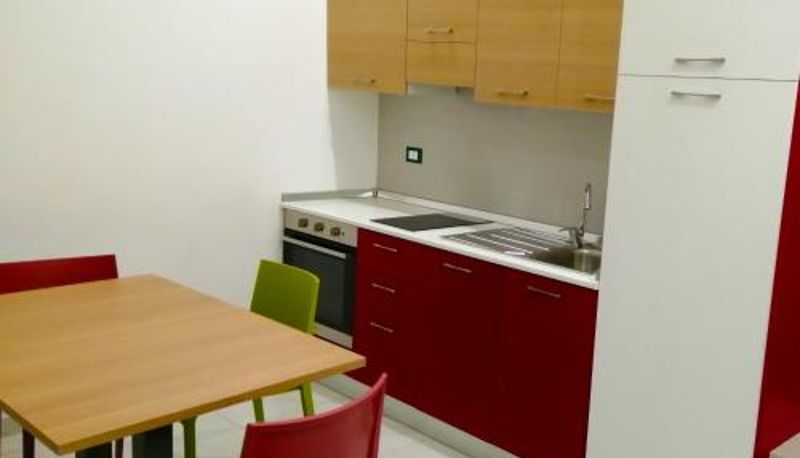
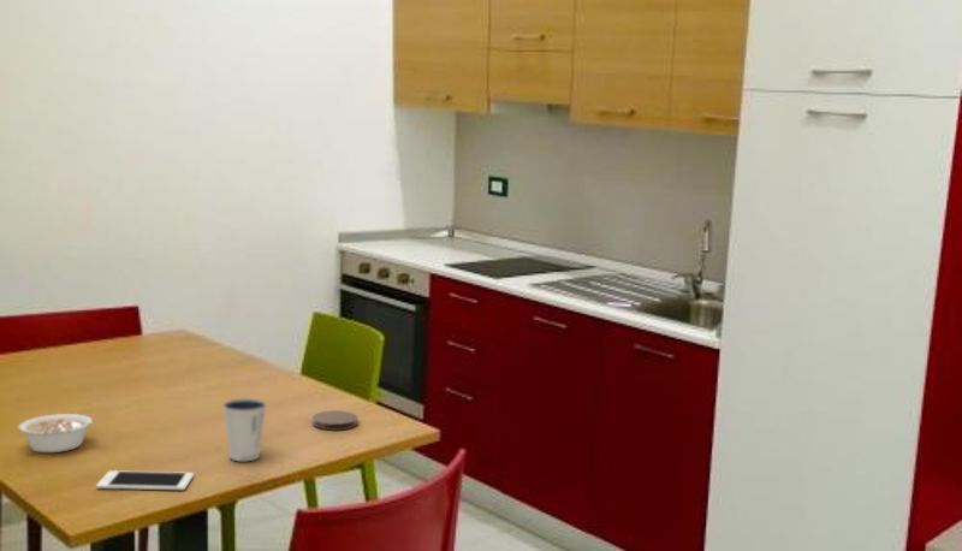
+ coaster [311,409,358,432]
+ legume [17,413,102,454]
+ dixie cup [221,397,268,462]
+ cell phone [95,469,195,491]
